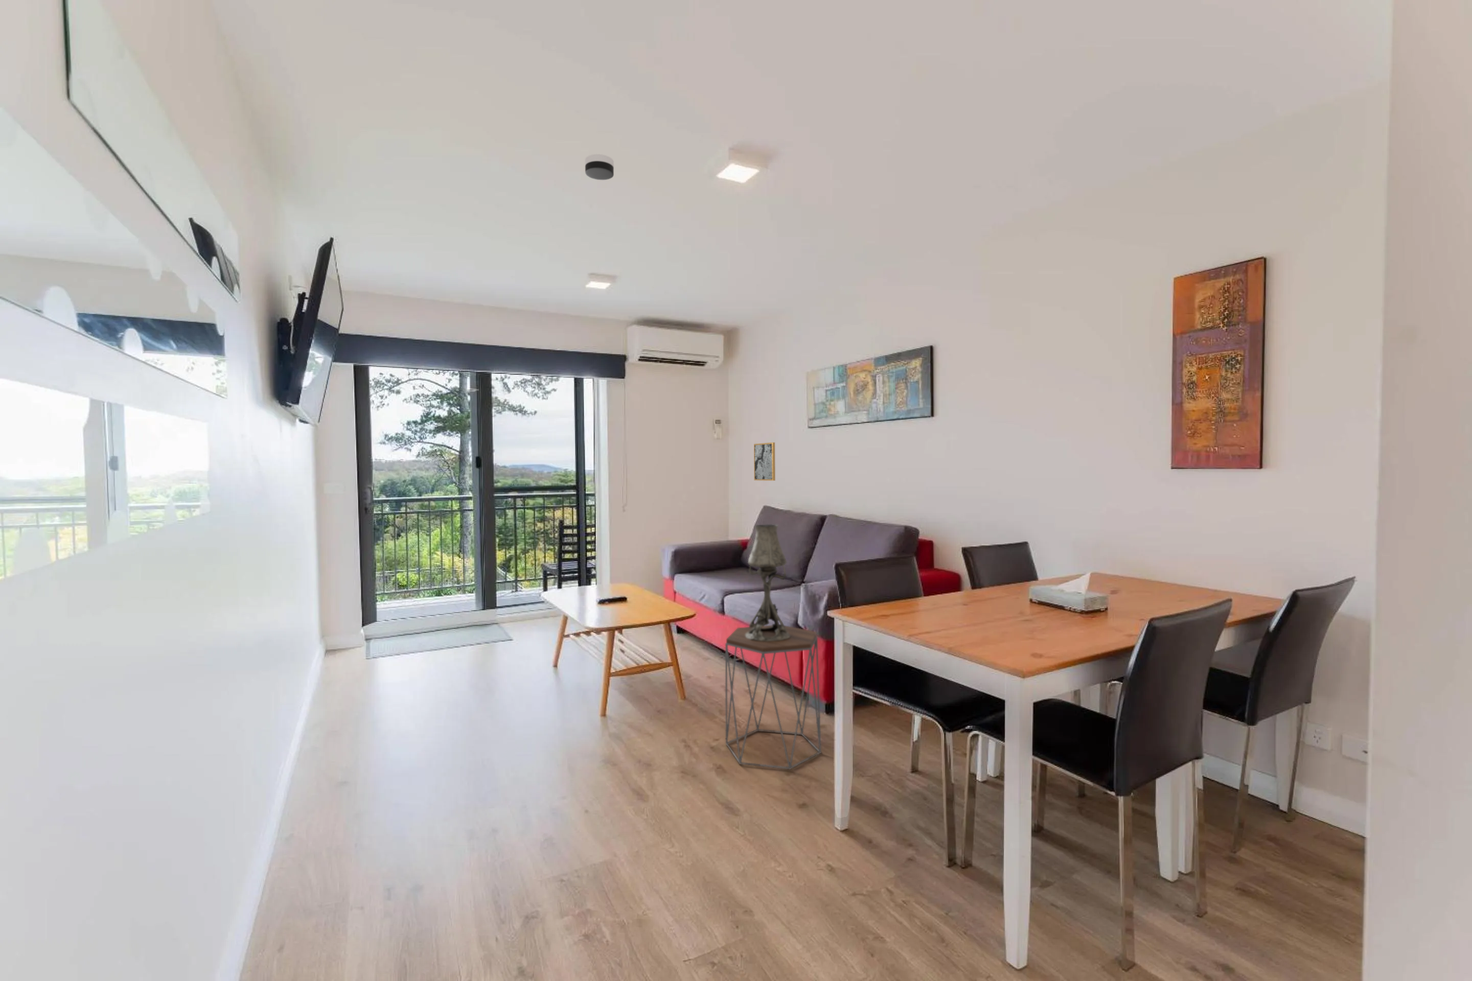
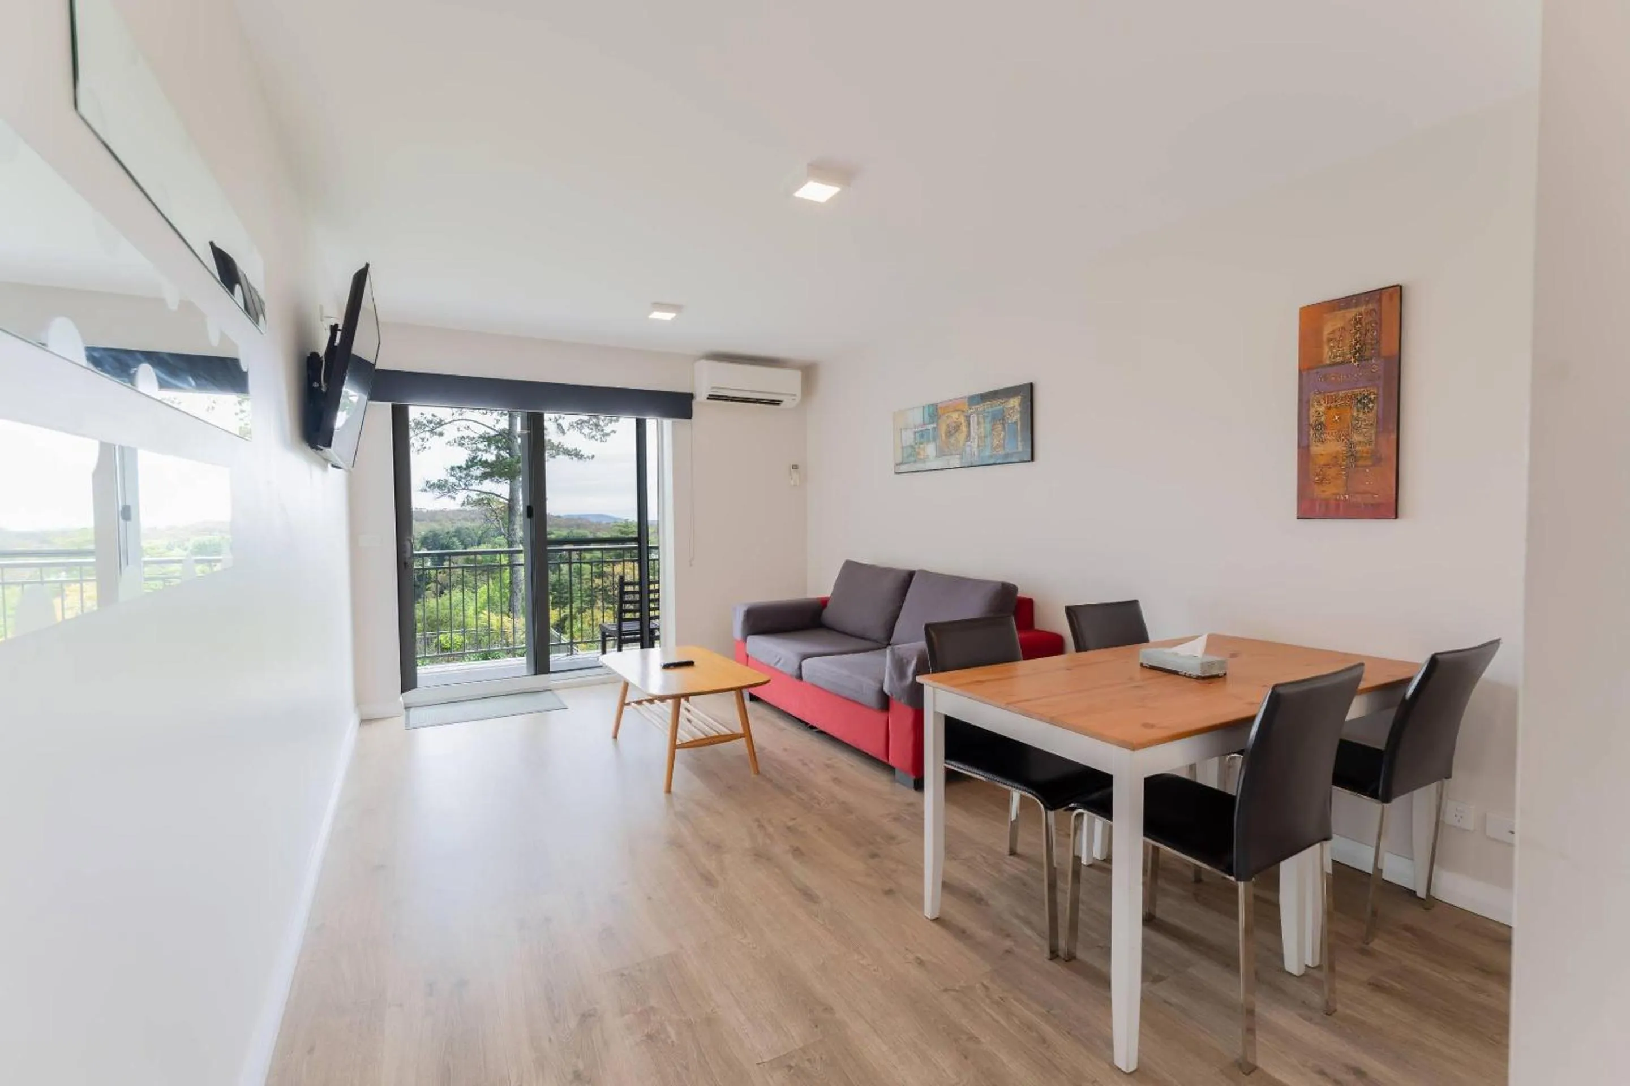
- wall art [754,442,775,482]
- side table [725,625,821,770]
- table lamp [745,523,790,642]
- smoke detector [584,153,614,181]
